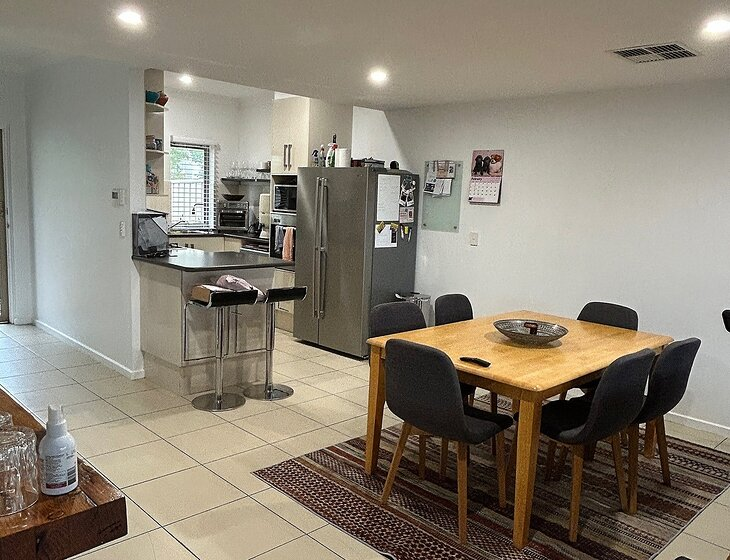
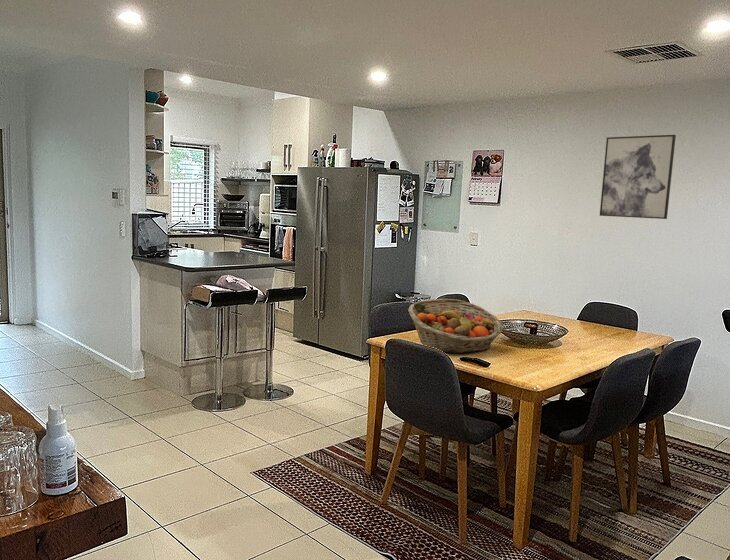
+ fruit basket [407,298,504,354]
+ wall art [599,134,677,220]
